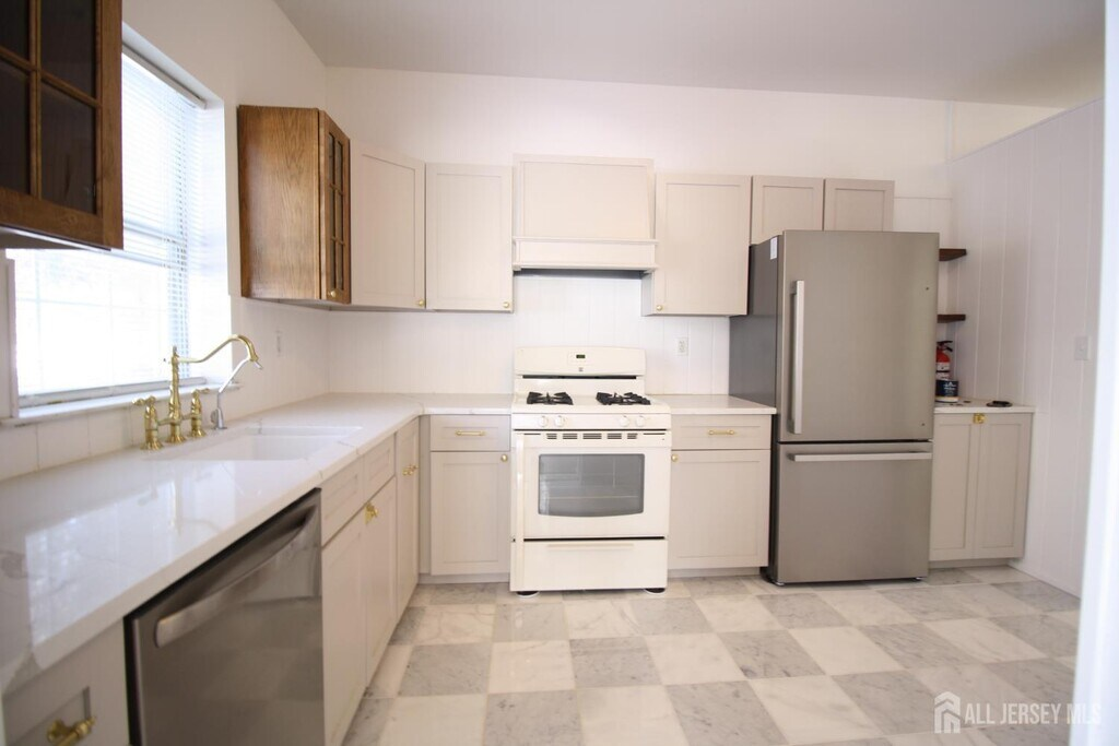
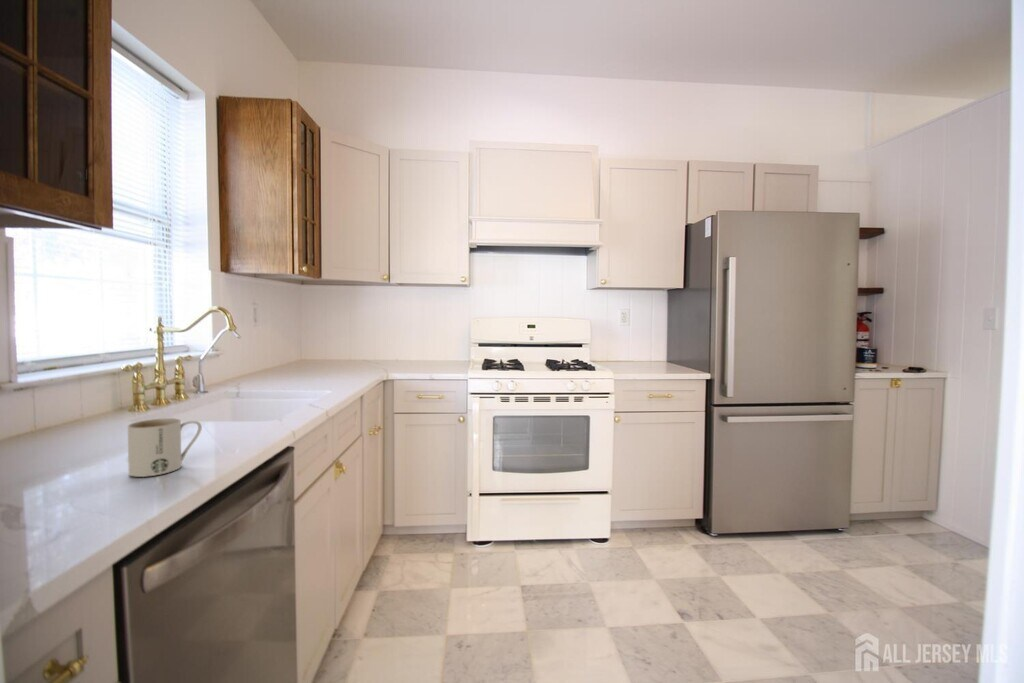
+ mug [126,417,203,478]
